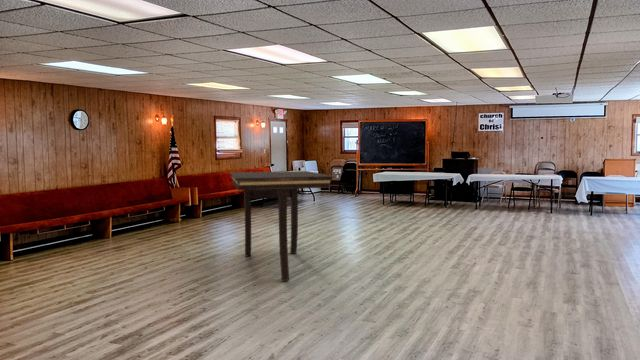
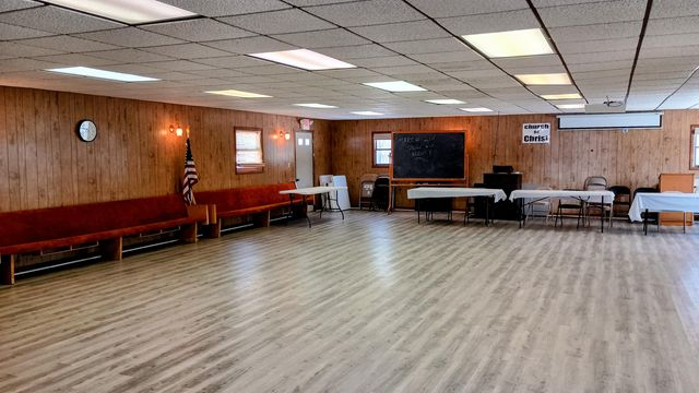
- dining table [229,170,335,282]
